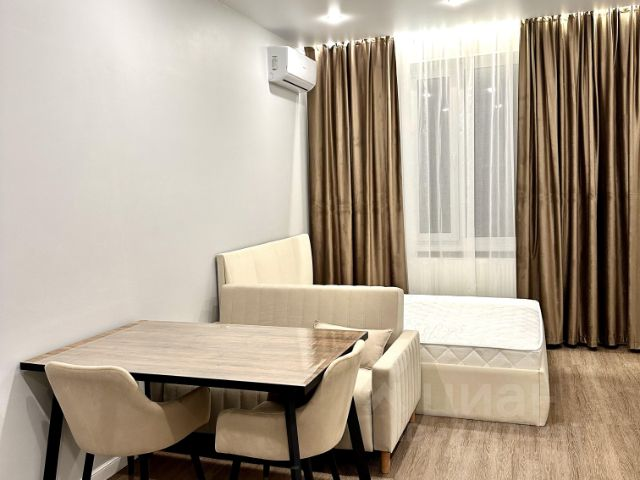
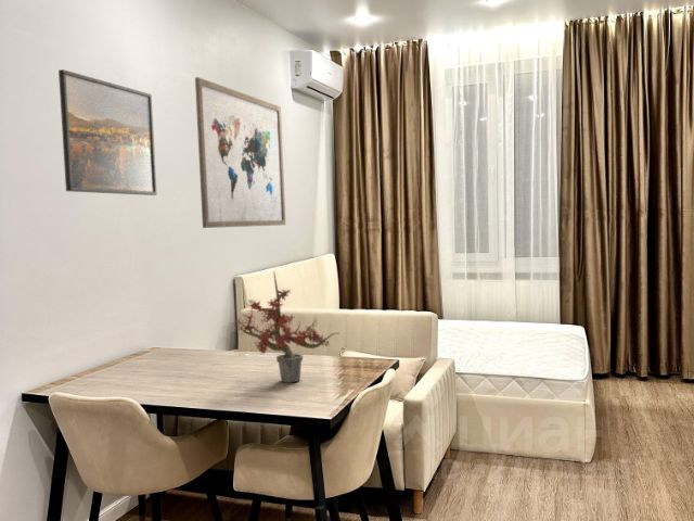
+ potted plant [234,271,338,383]
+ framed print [57,68,158,196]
+ wall art [194,76,286,229]
